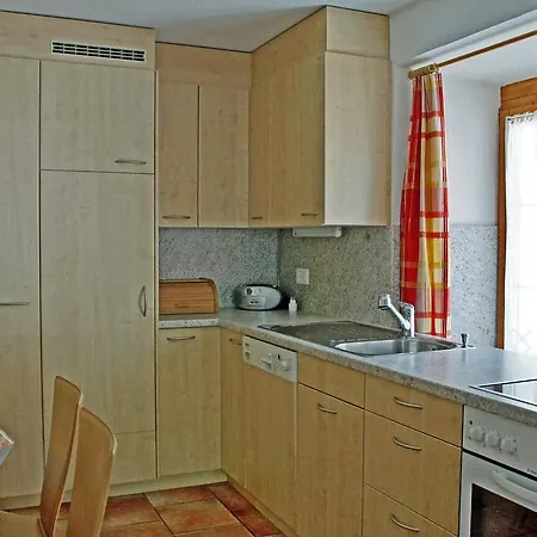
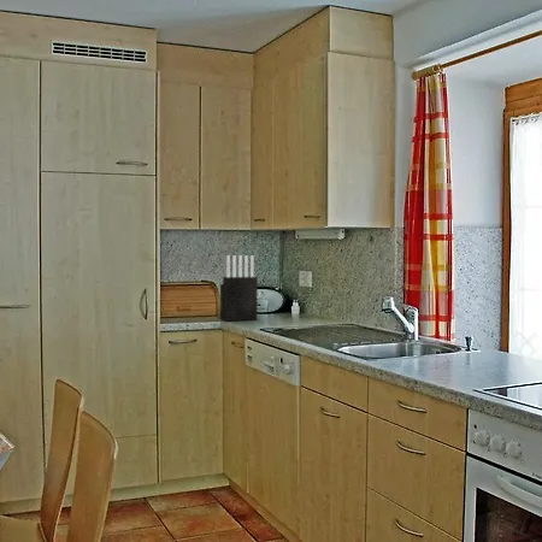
+ knife block [219,254,259,322]
